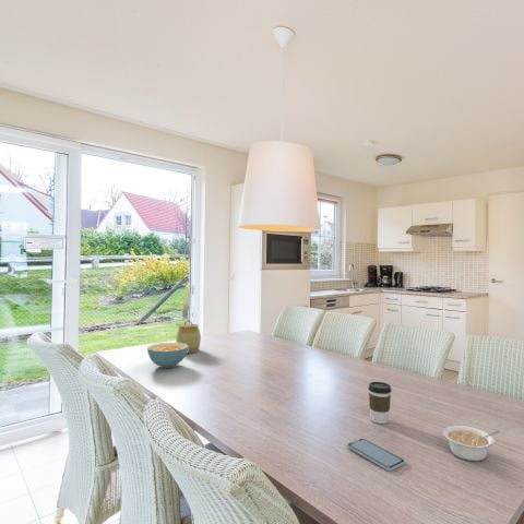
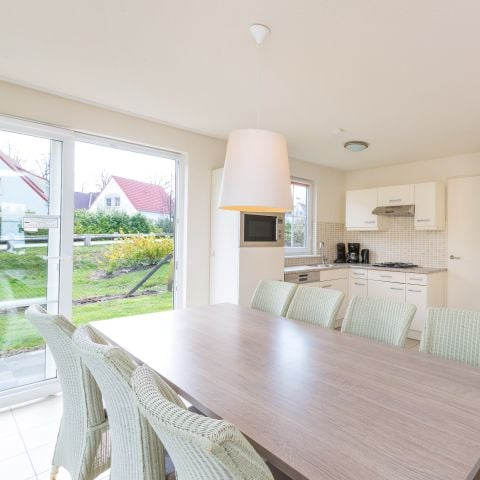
- jar [175,319,202,355]
- coffee cup [367,381,393,425]
- smartphone [346,438,406,472]
- cereal bowl [146,342,188,369]
- legume [442,425,501,462]
